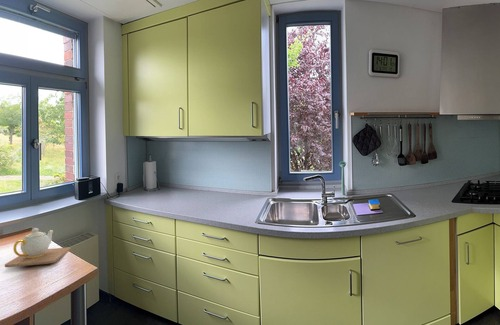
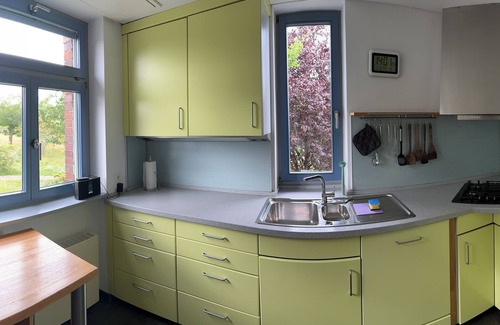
- teapot [4,227,72,268]
